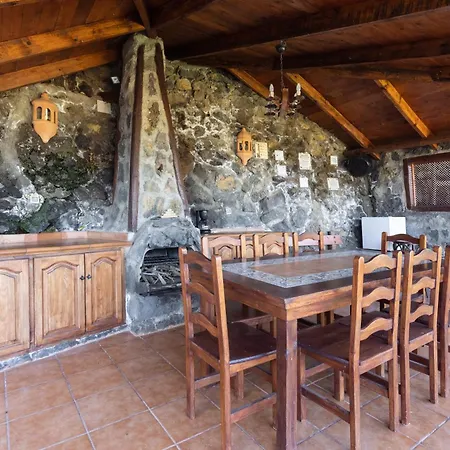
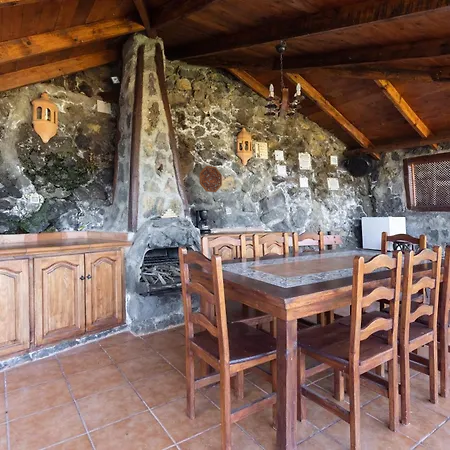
+ decorative platter [198,165,223,193]
